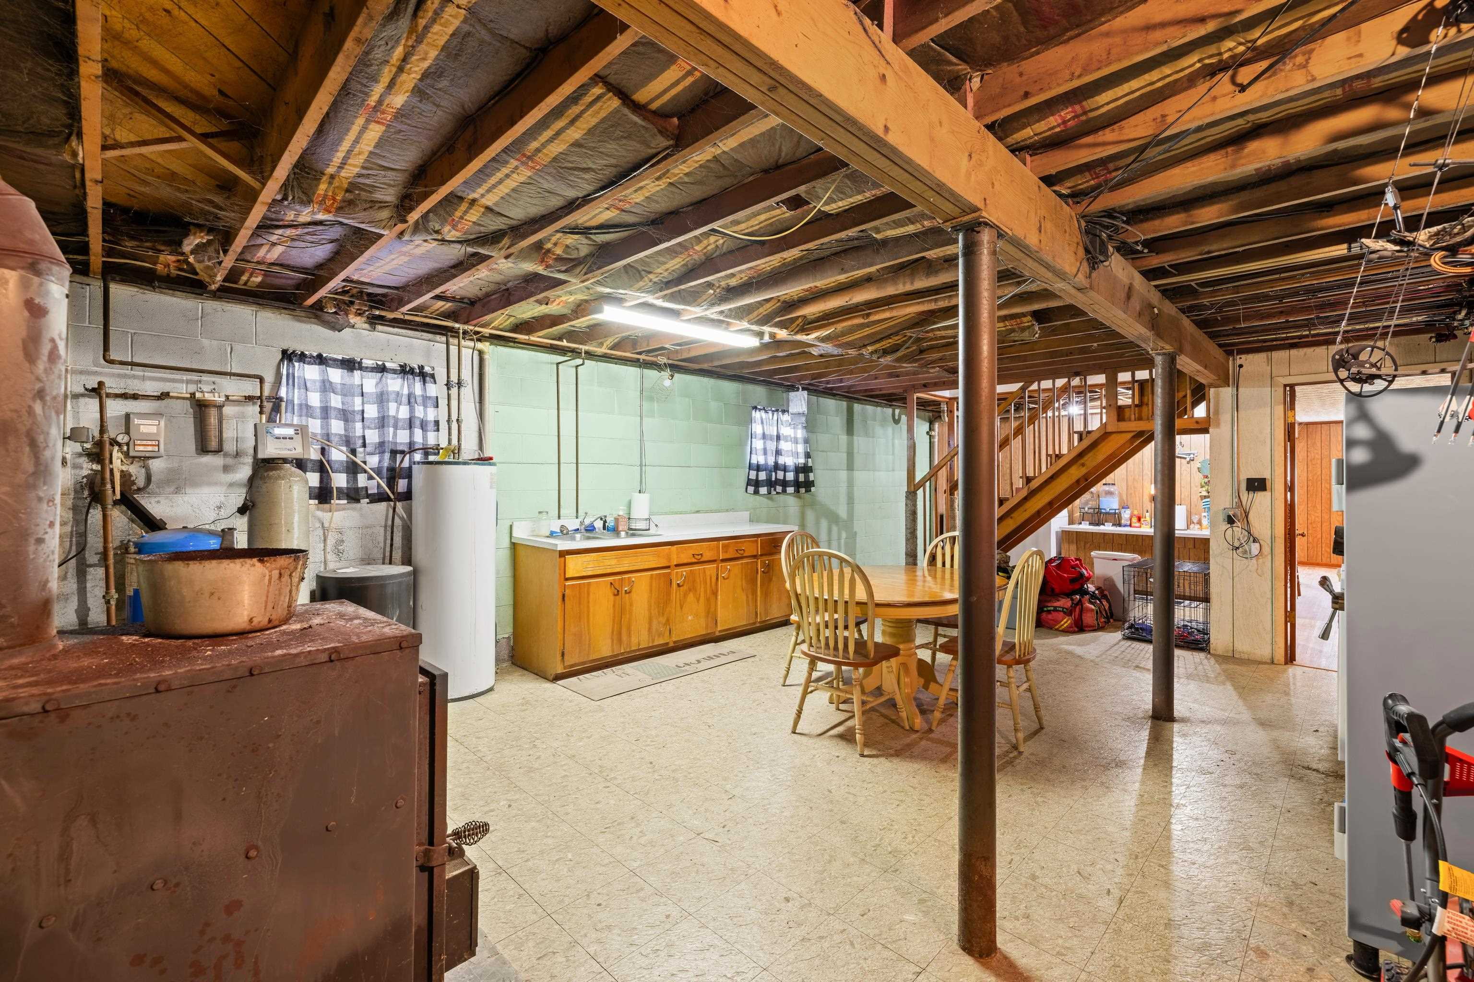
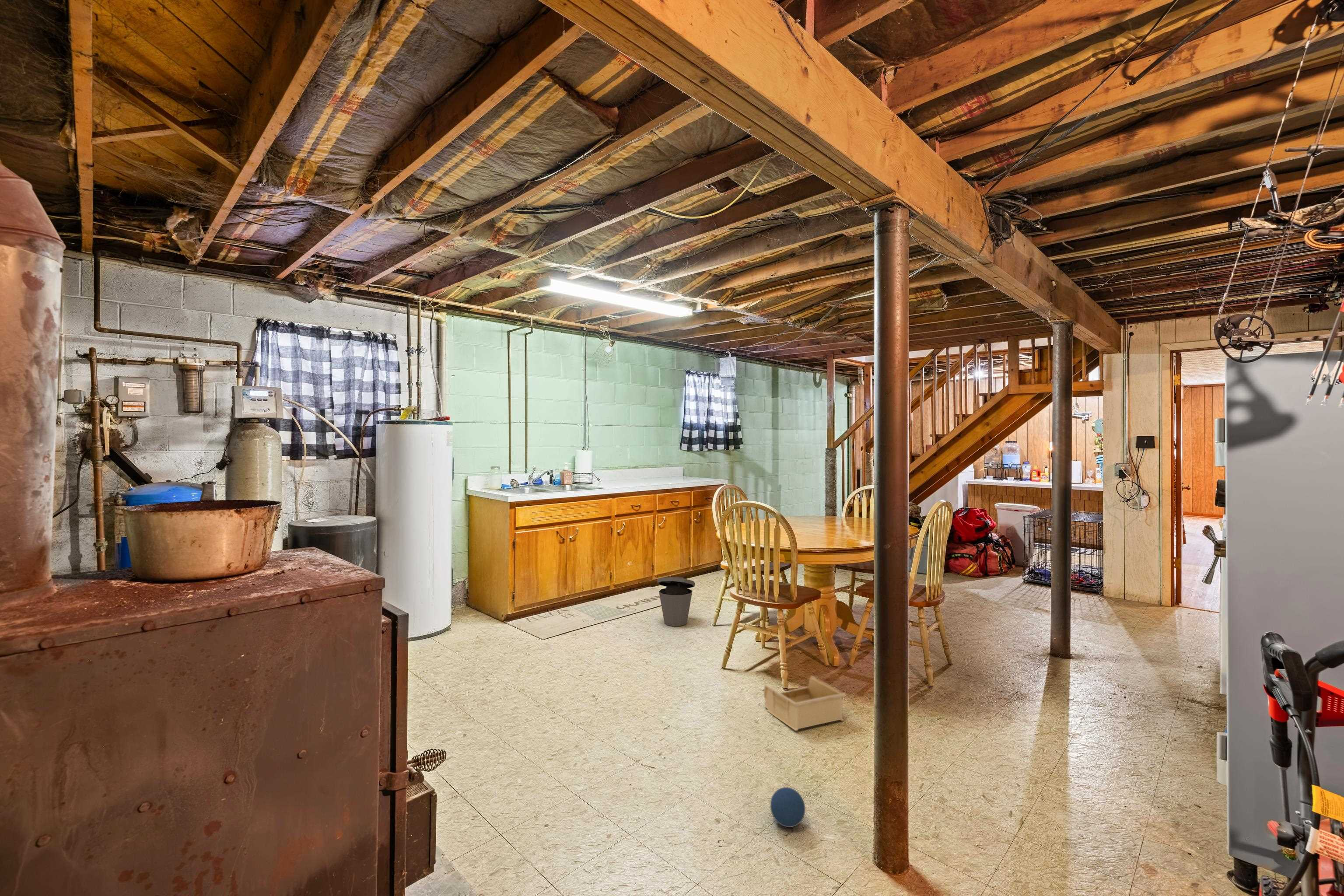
+ storage bin [763,675,846,731]
+ trash can [657,576,696,627]
+ ball [770,787,806,828]
